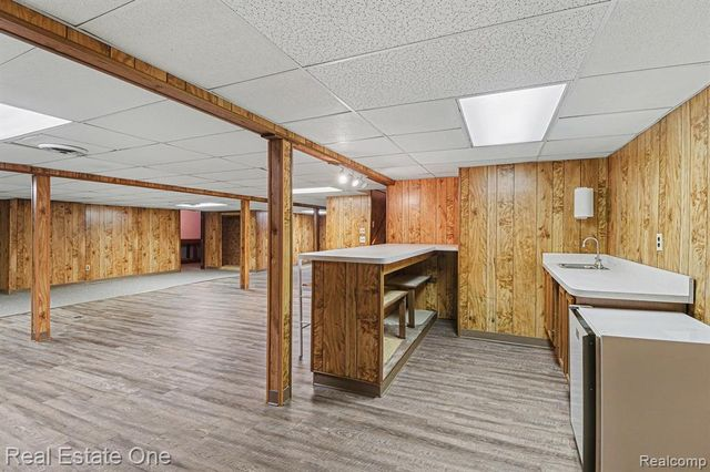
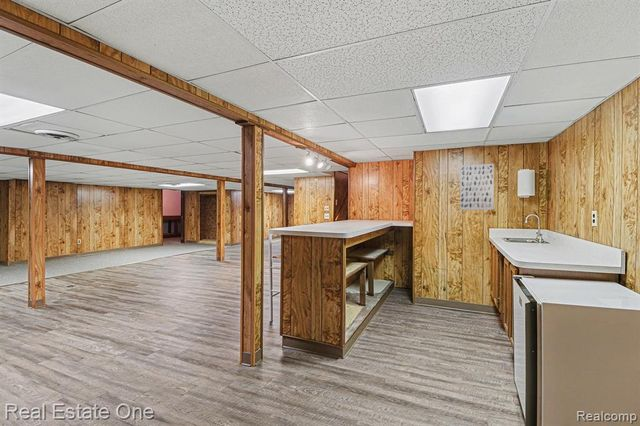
+ wall art [459,163,495,211]
